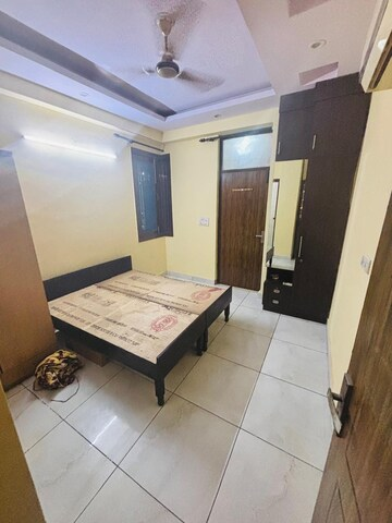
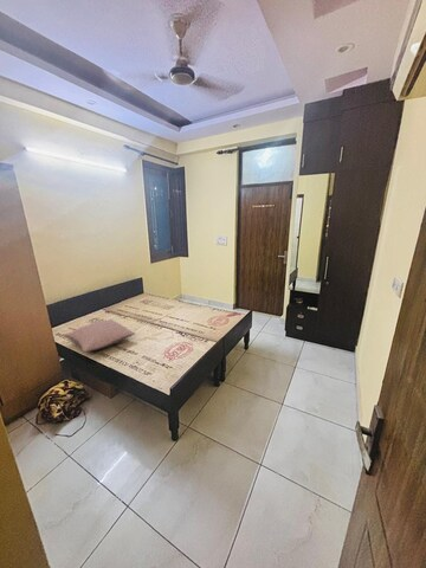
+ pillow [63,318,137,353]
